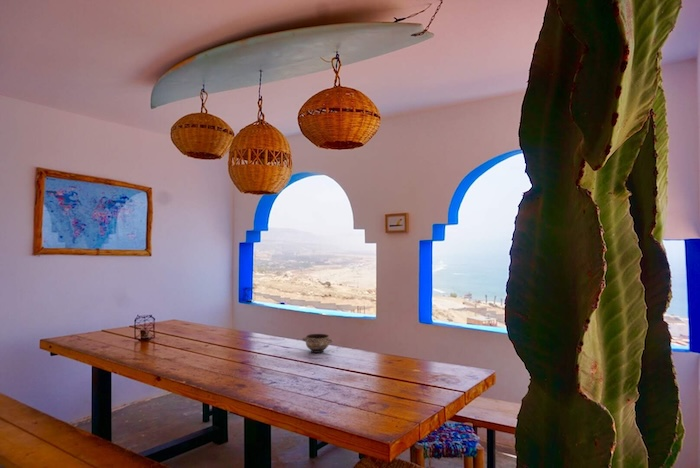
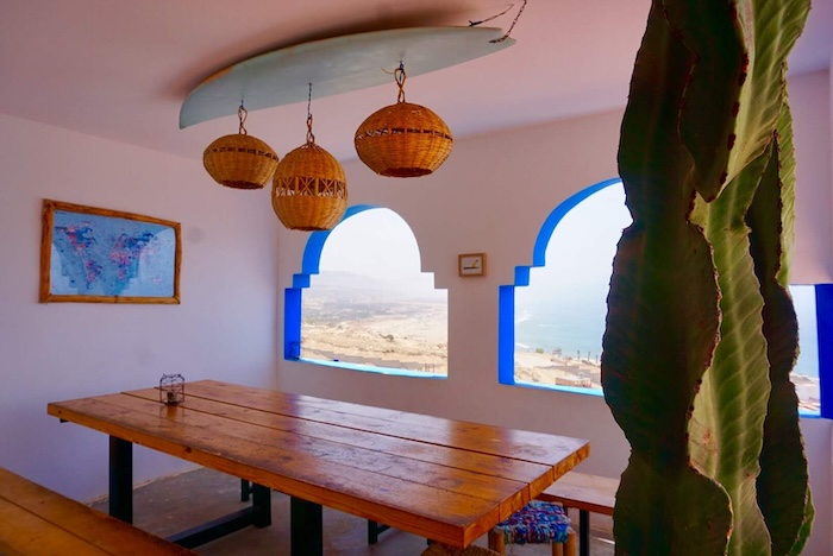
- ceramic bowl [301,333,334,354]
